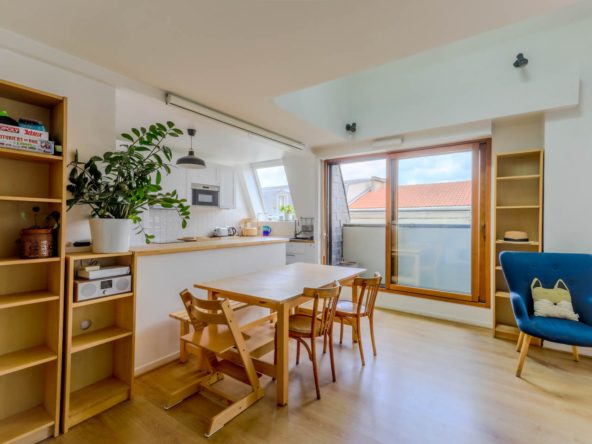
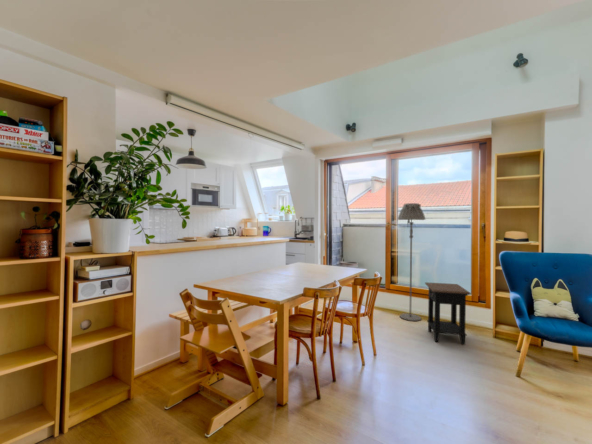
+ side table [424,281,472,346]
+ floor lamp [397,202,426,322]
